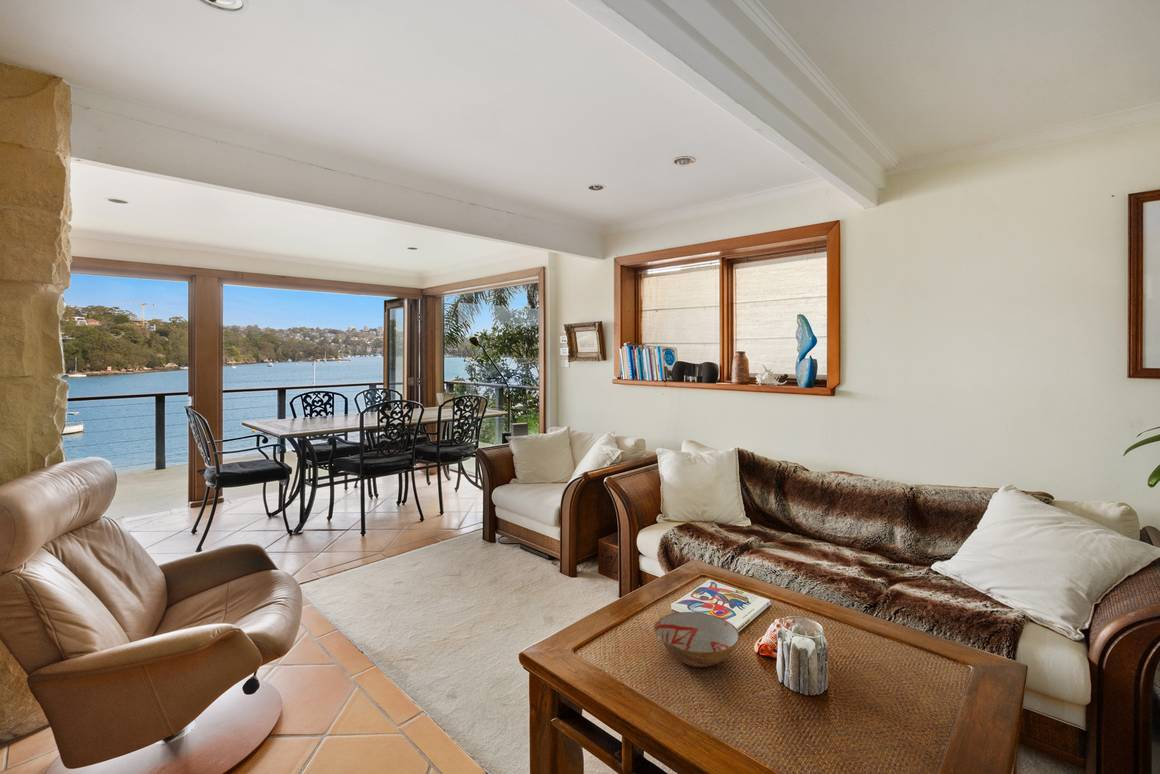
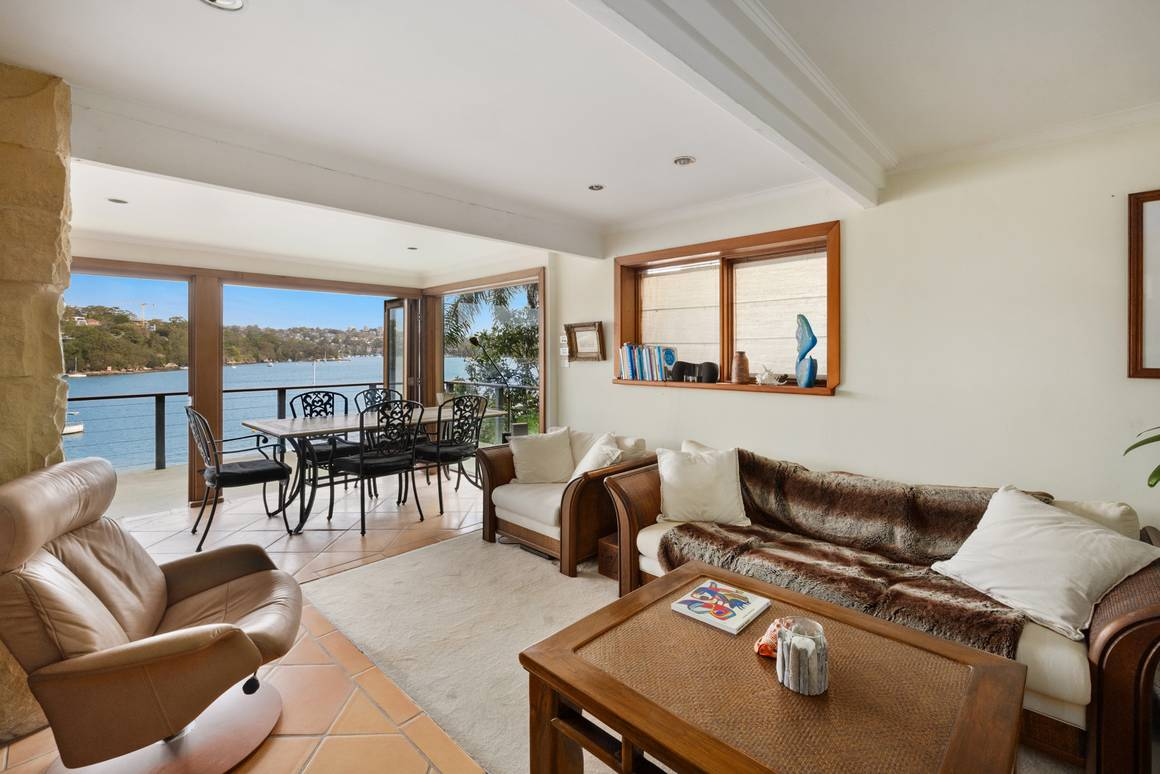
- bowl [653,611,741,668]
